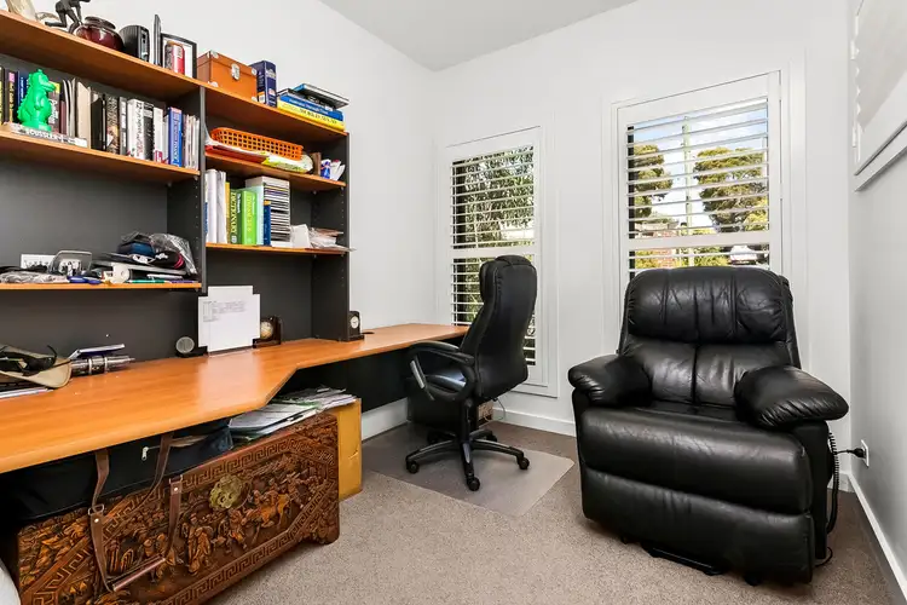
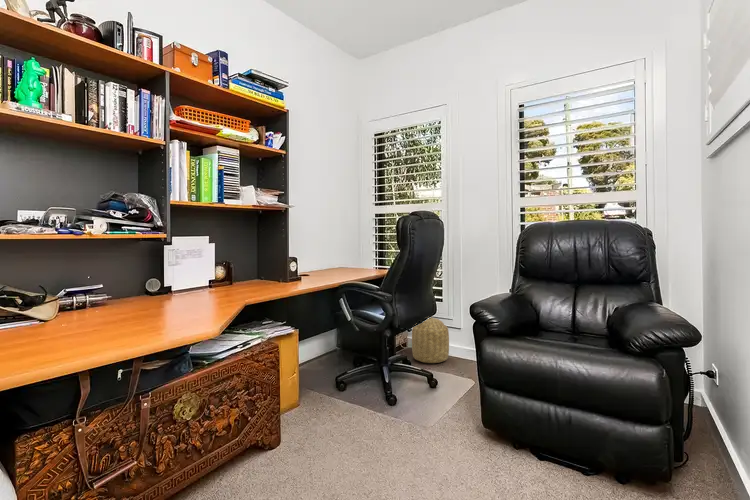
+ basket [411,316,450,364]
